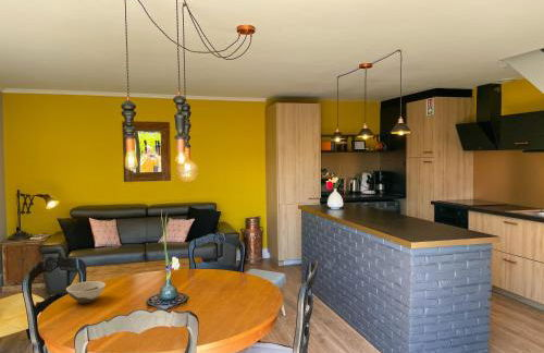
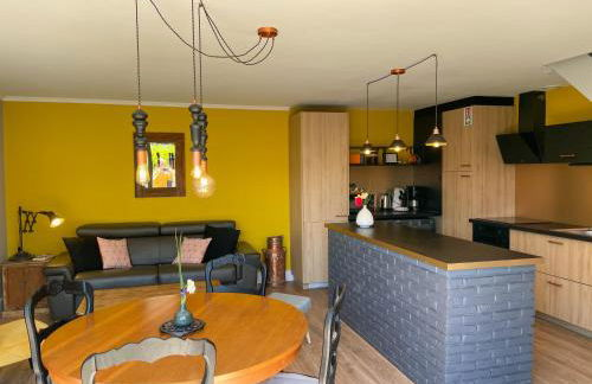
- bowl [65,280,107,304]
